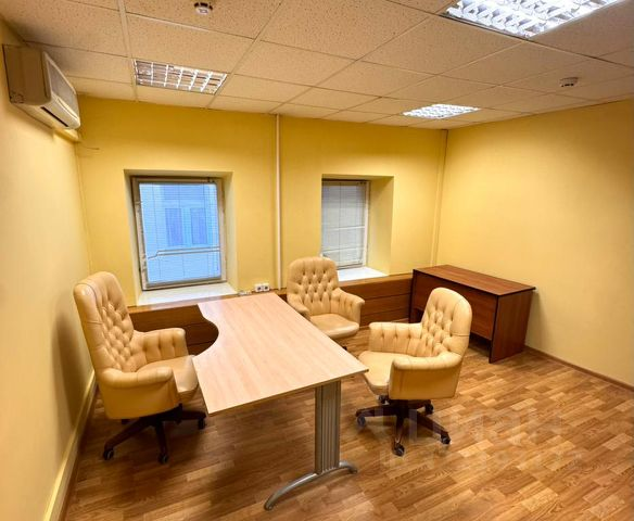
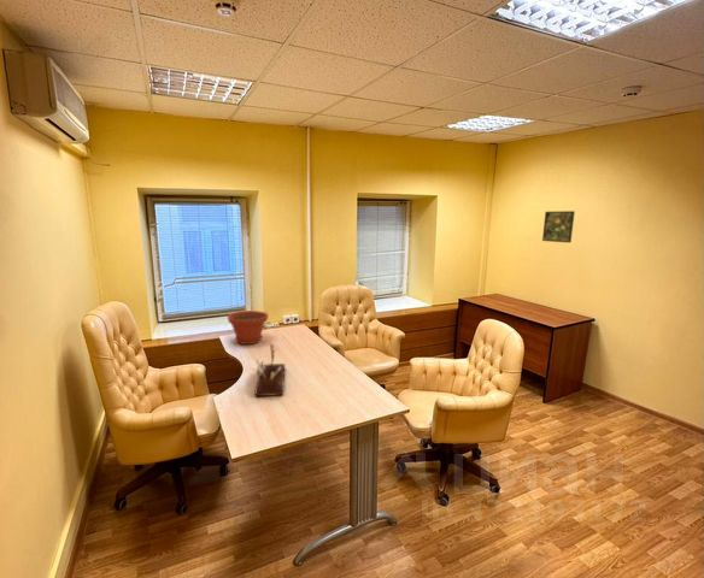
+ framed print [541,210,576,244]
+ plant pot [227,309,269,346]
+ desk organizer [254,343,286,397]
